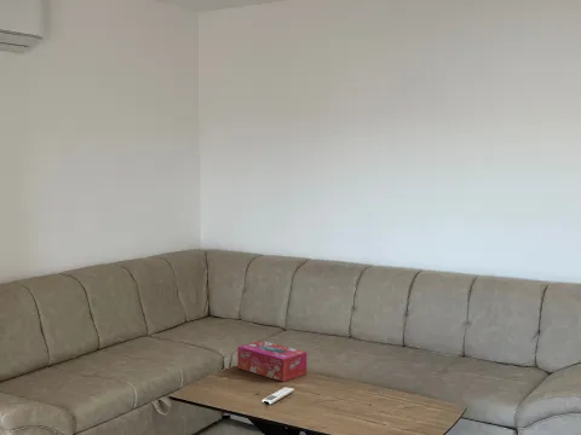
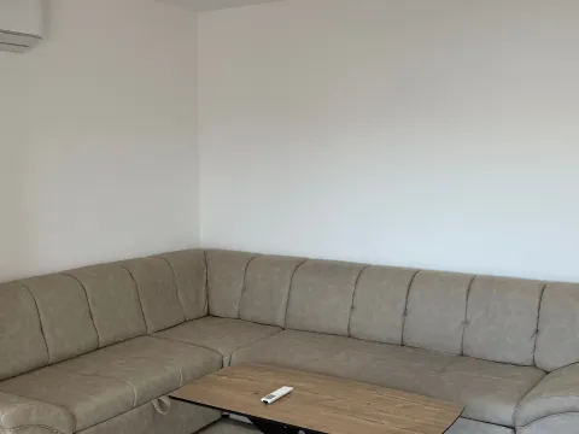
- tissue box [236,340,307,383]
